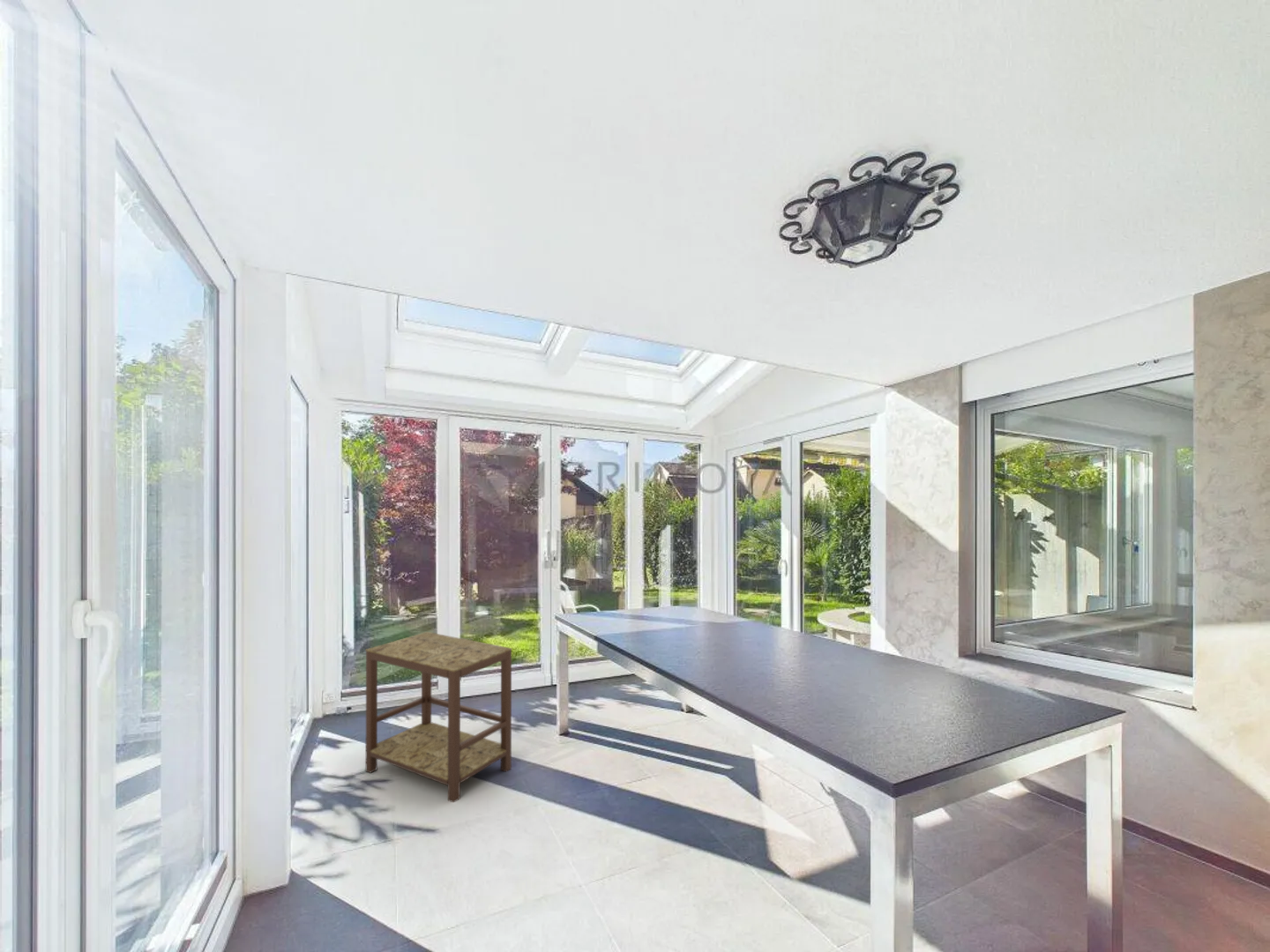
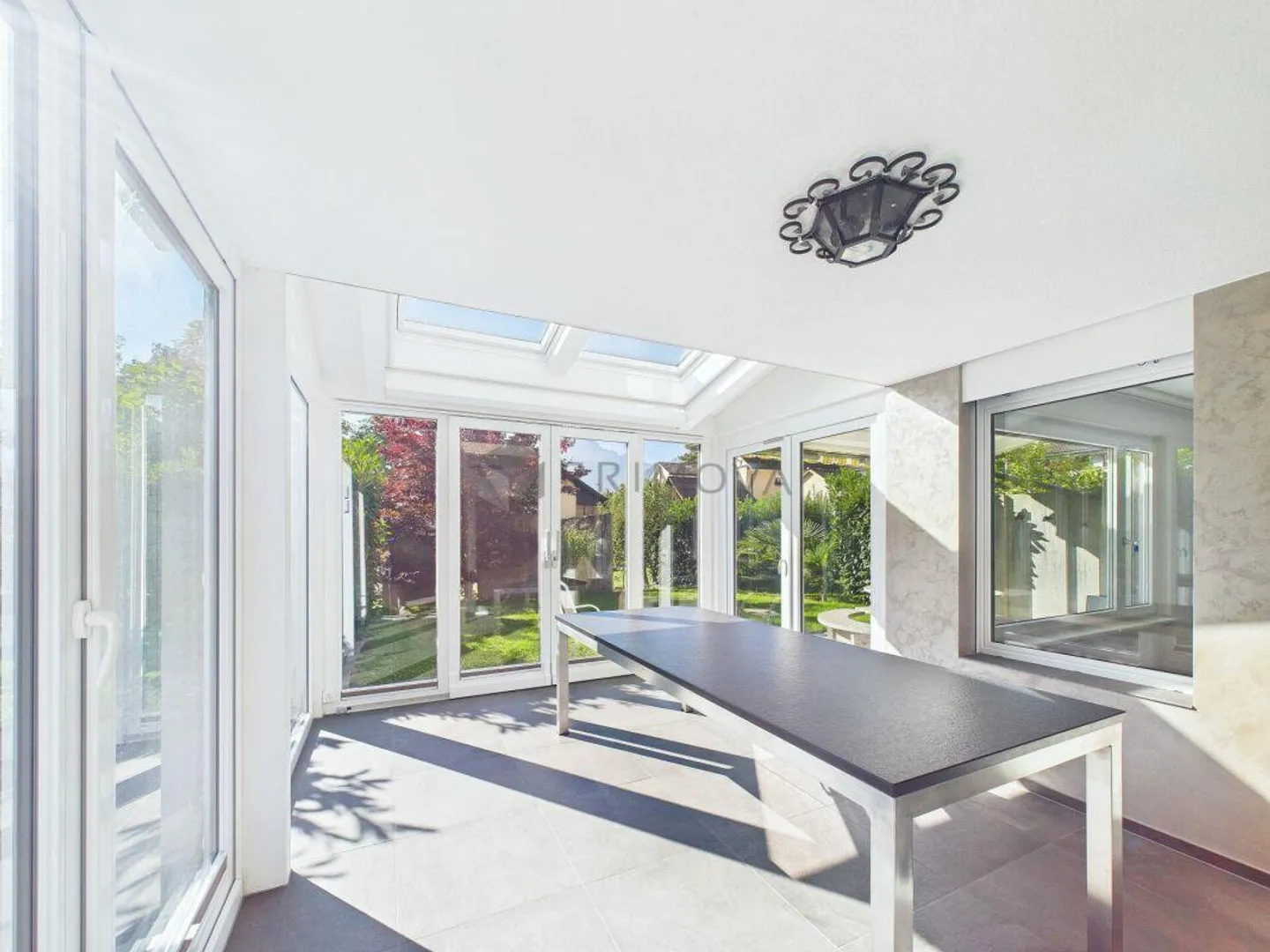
- side table [365,631,513,803]
